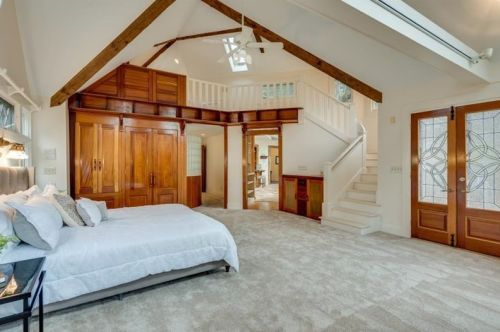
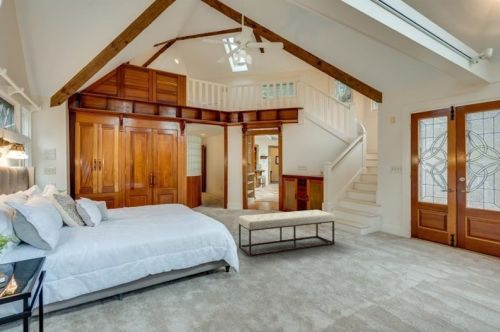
+ bench [237,209,336,257]
